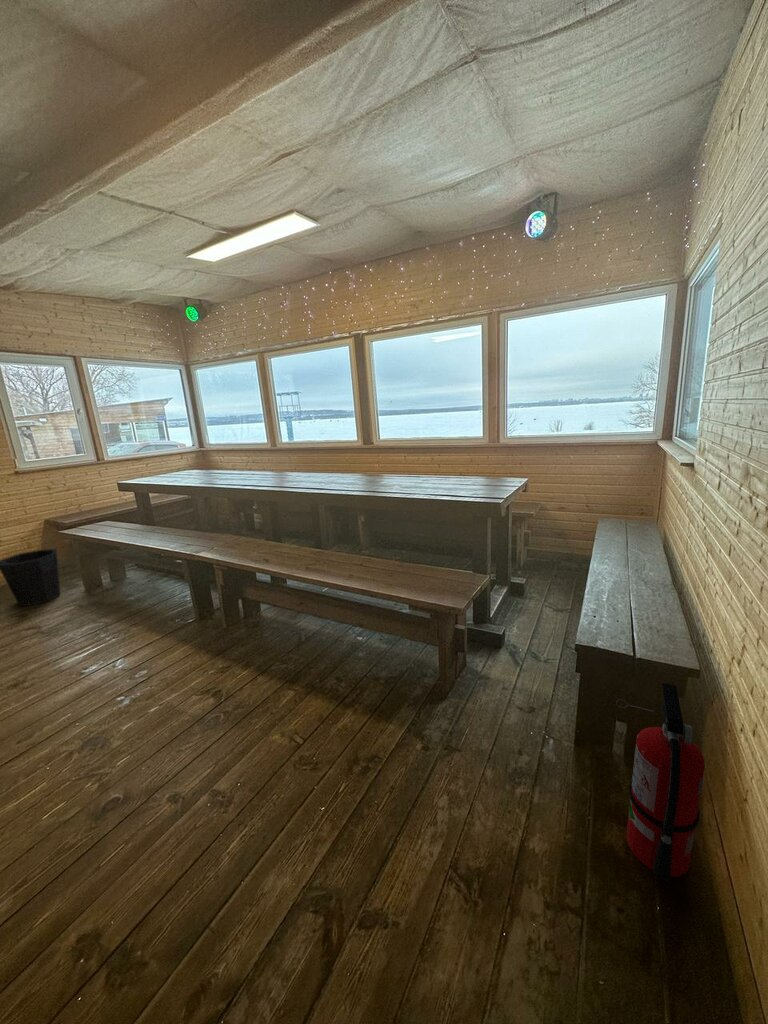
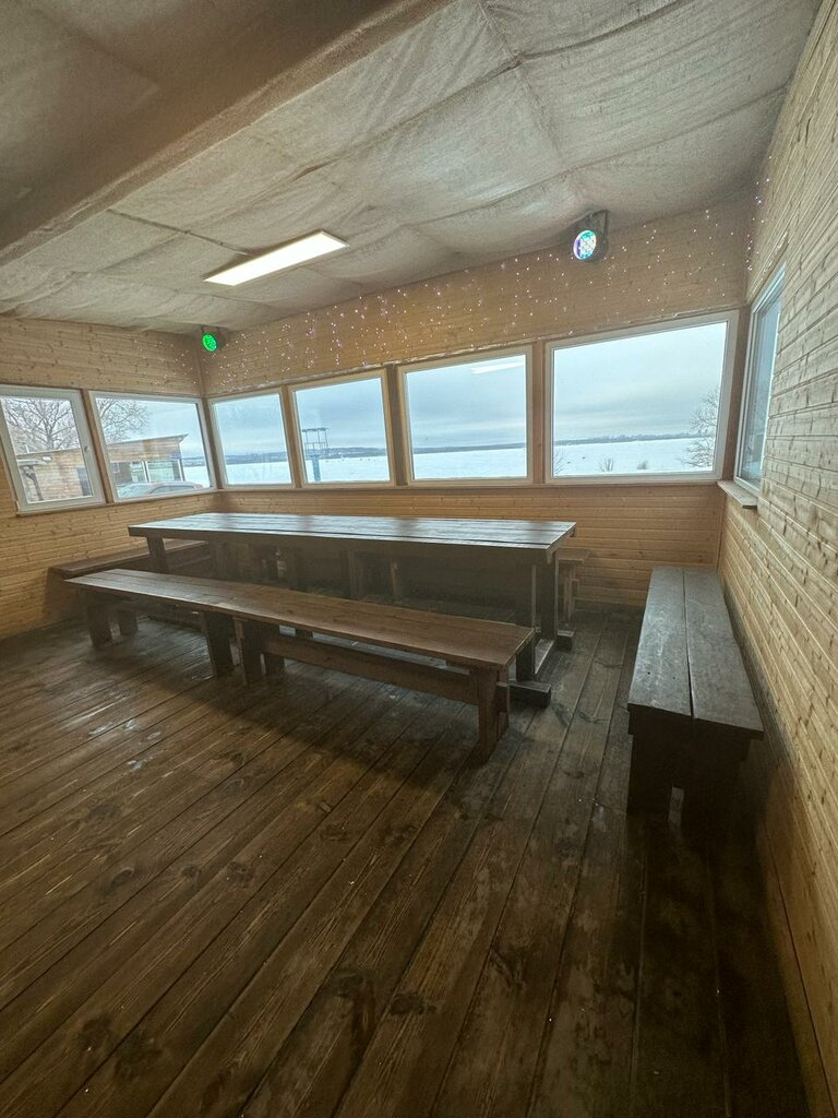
- fire extinguisher [615,682,706,883]
- waste bin [0,548,61,607]
